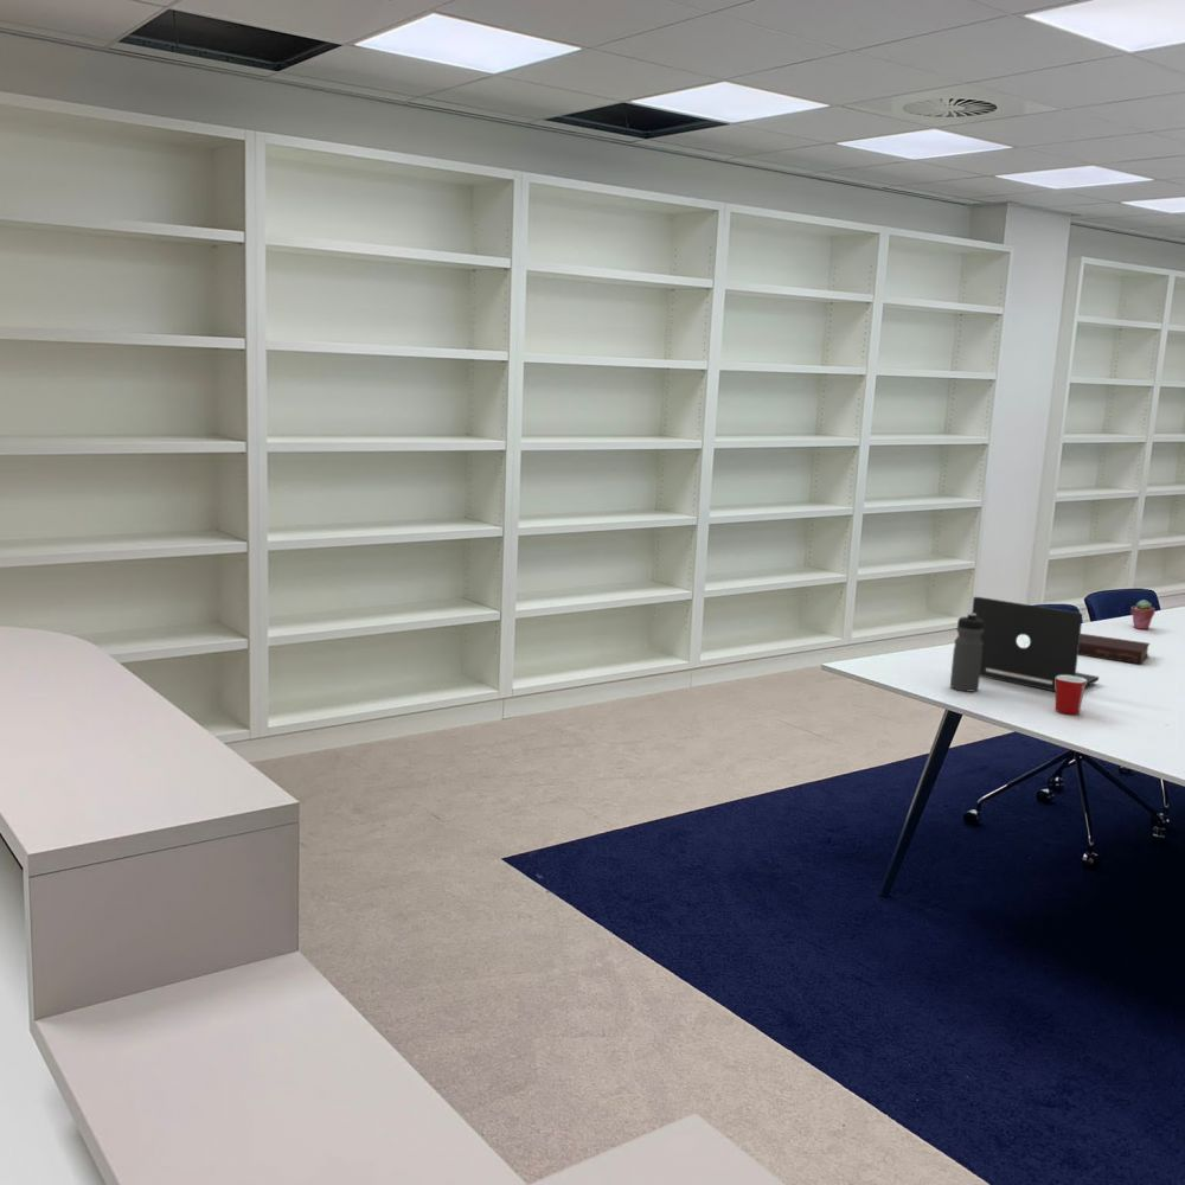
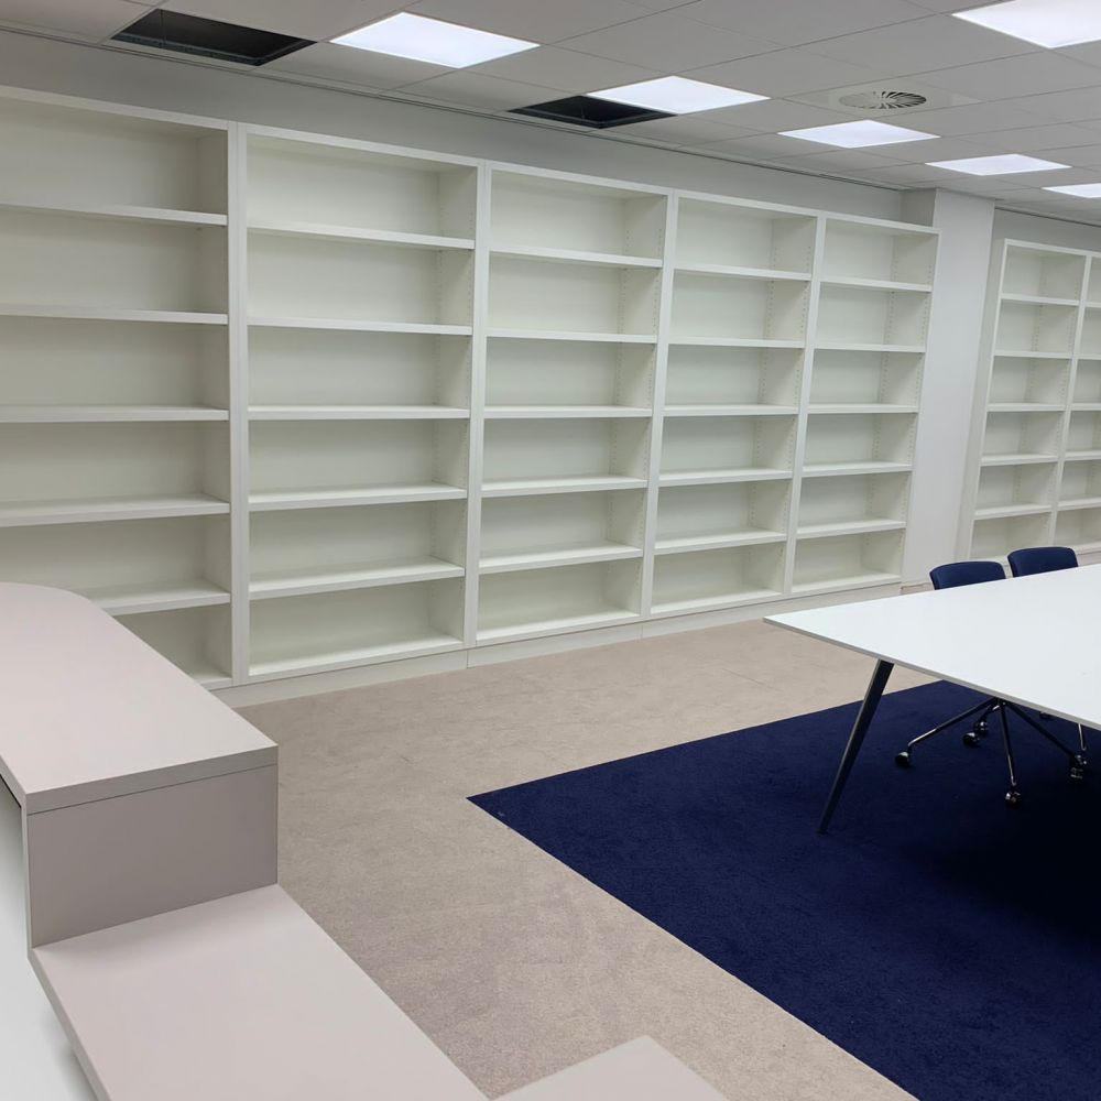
- water bottle [949,611,984,692]
- laptop [971,596,1100,693]
- mug [1055,675,1087,716]
- potted succulent [1129,598,1157,630]
- book [1078,633,1151,665]
